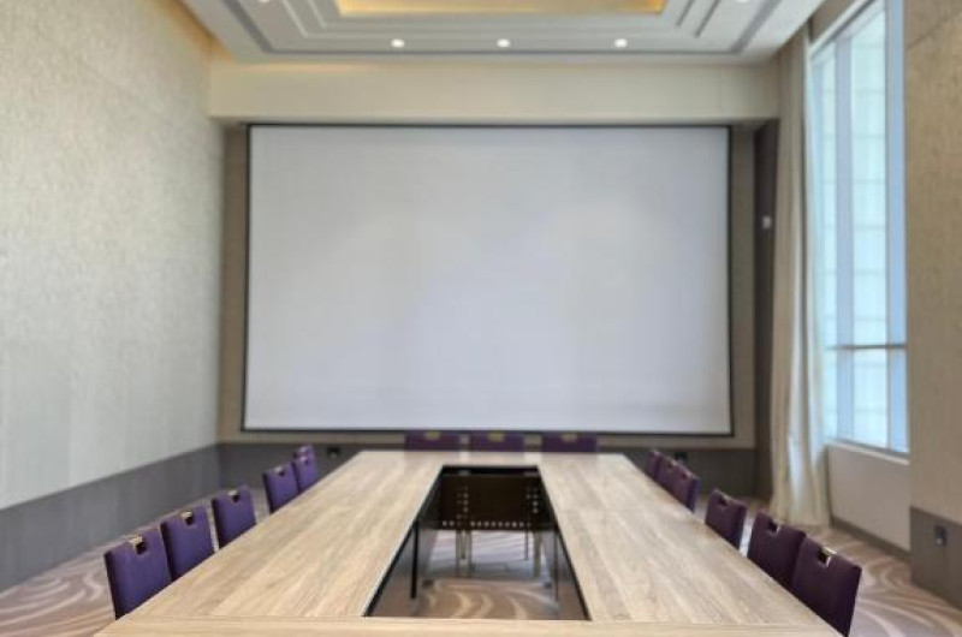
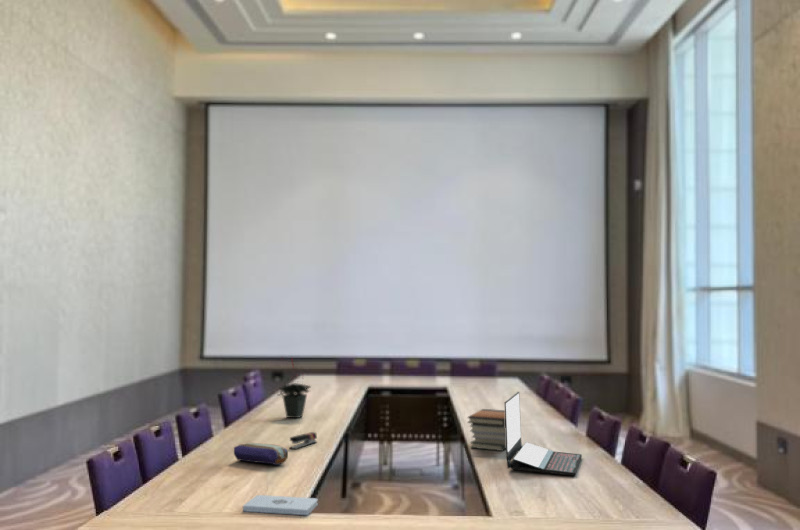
+ laptop [503,391,583,477]
+ stapler [288,431,318,450]
+ pencil case [233,442,289,466]
+ potted plant [276,355,312,419]
+ notepad [242,494,319,516]
+ book stack [466,408,506,452]
